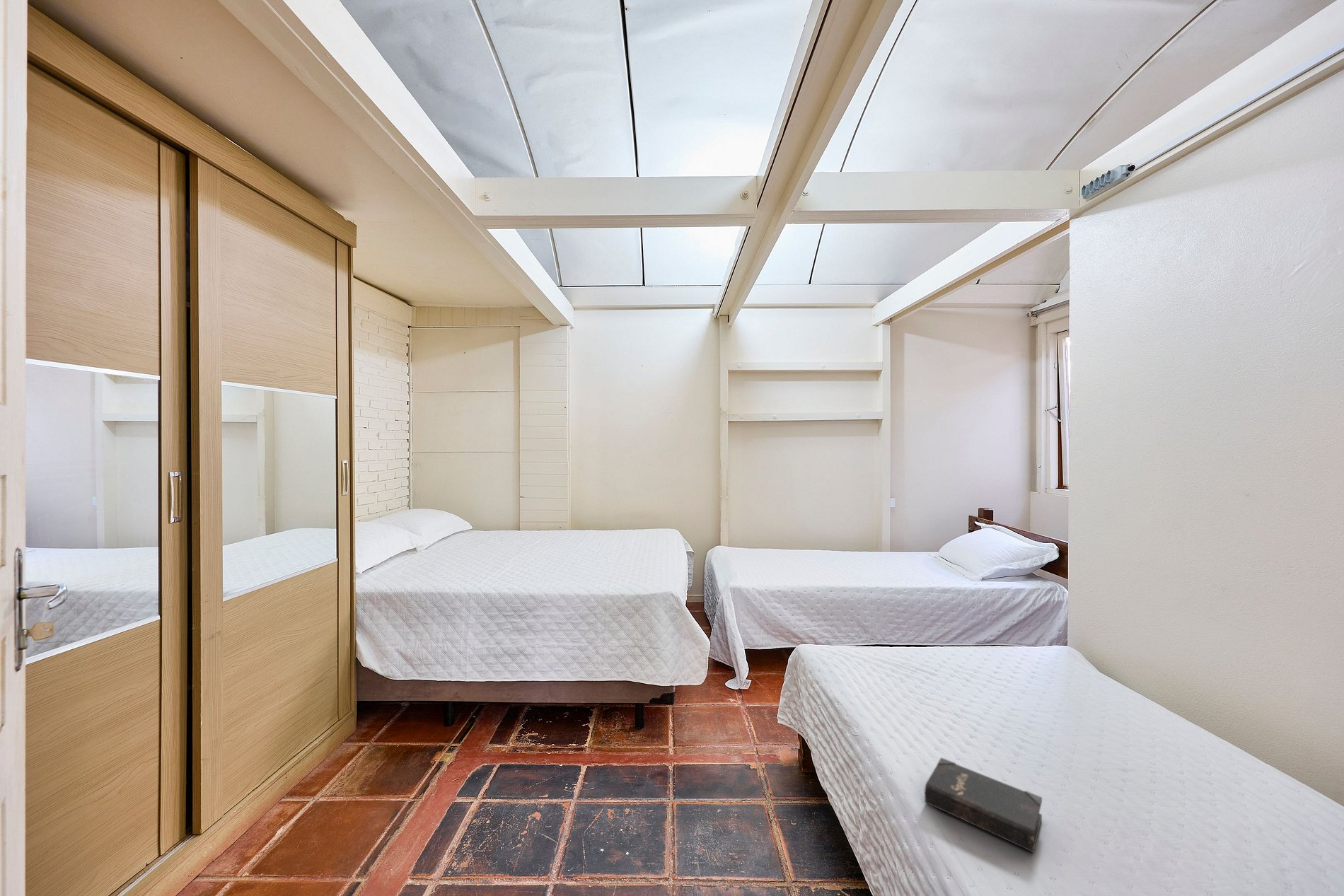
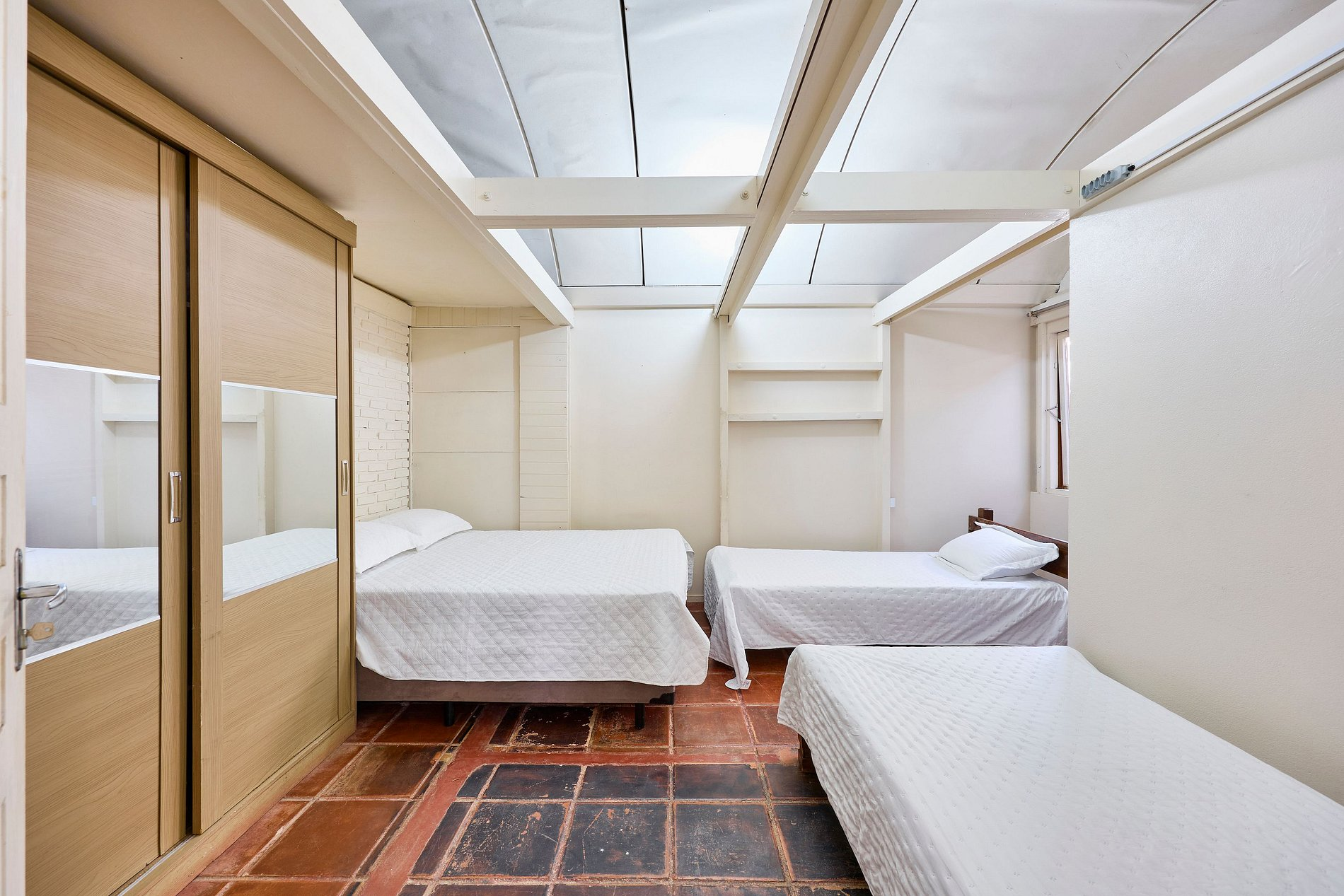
- hardback book [924,757,1043,854]
